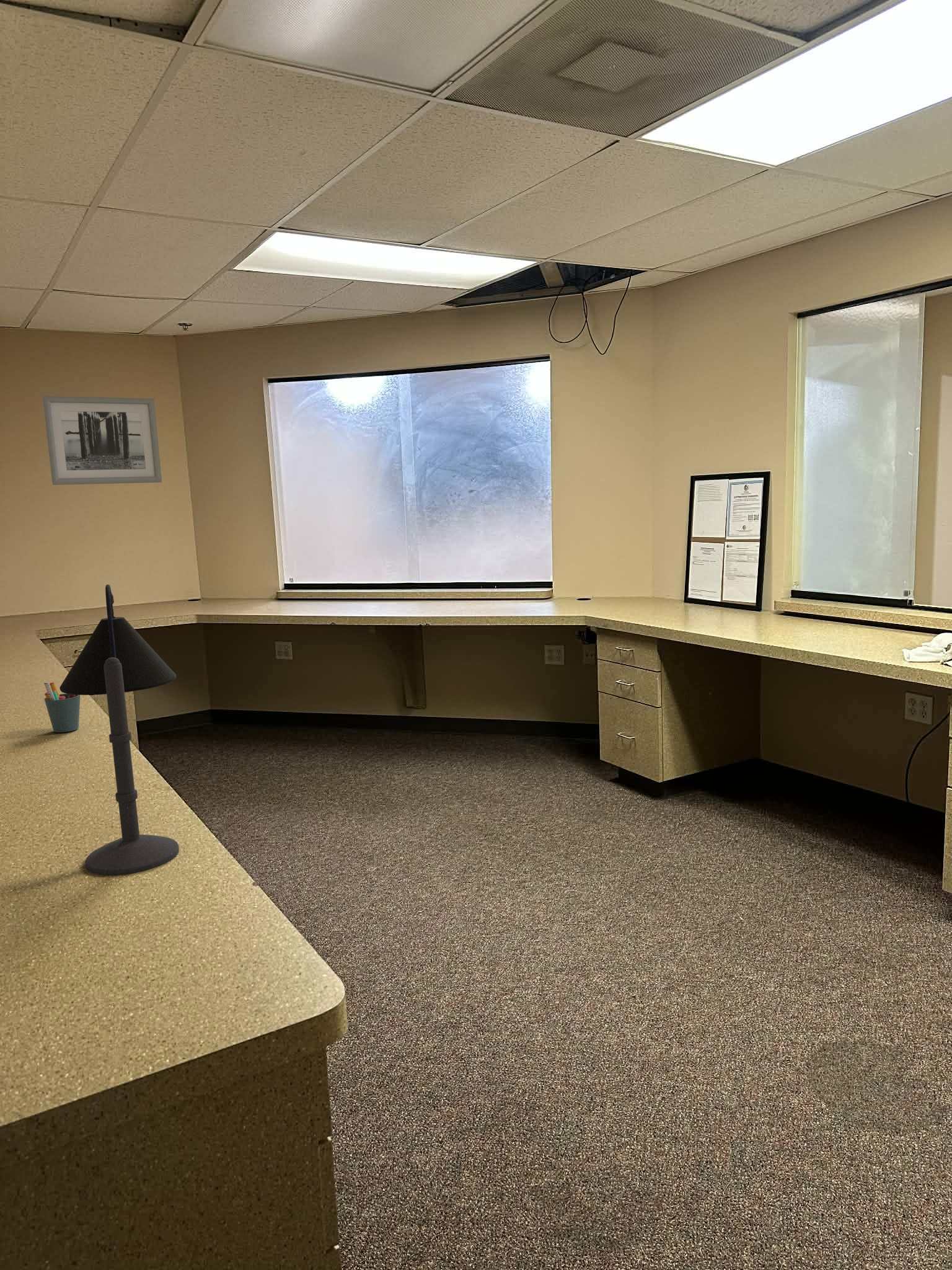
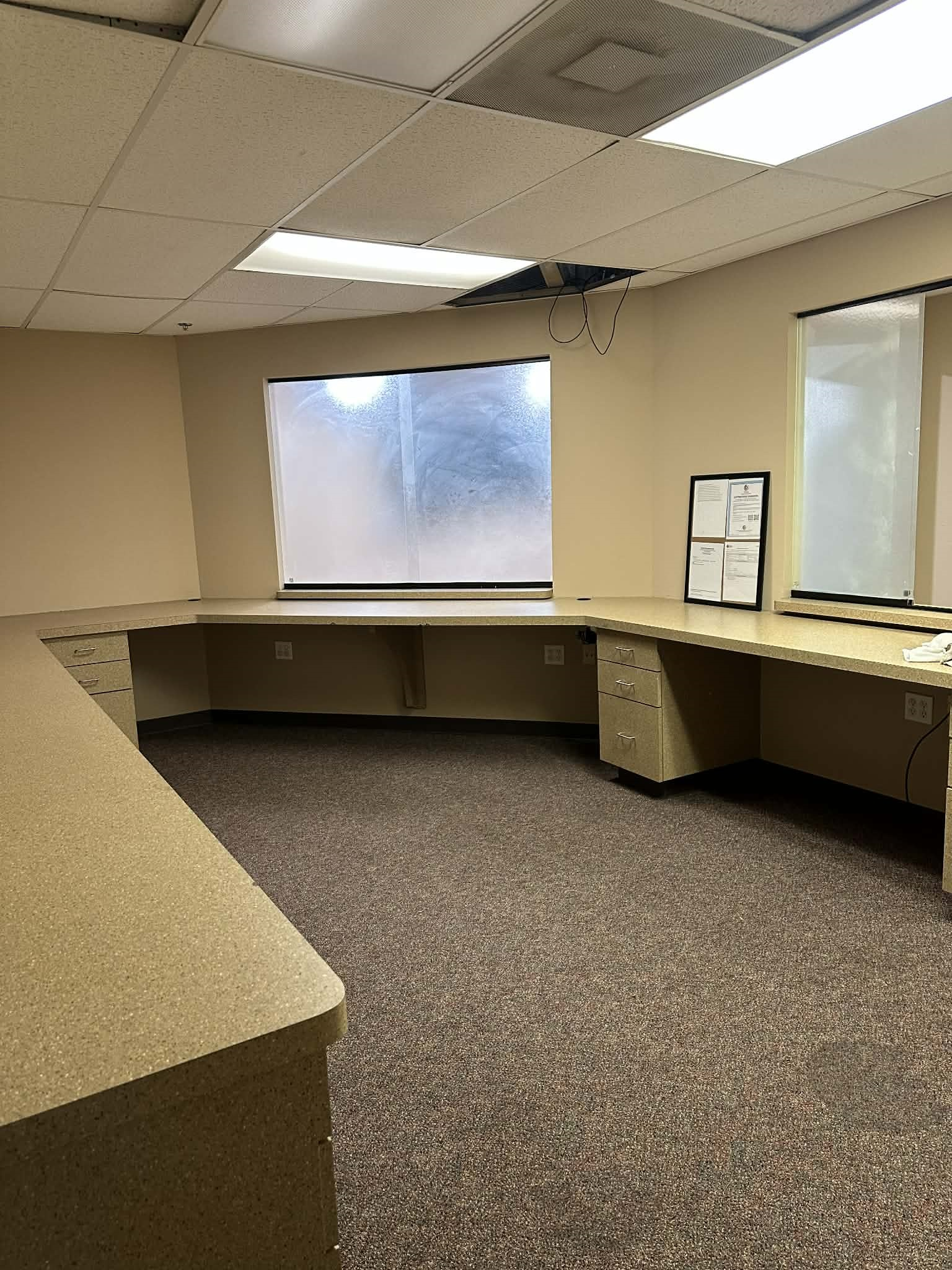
- pen holder [43,682,81,733]
- desk lamp [59,584,180,876]
- wall art [42,396,162,486]
